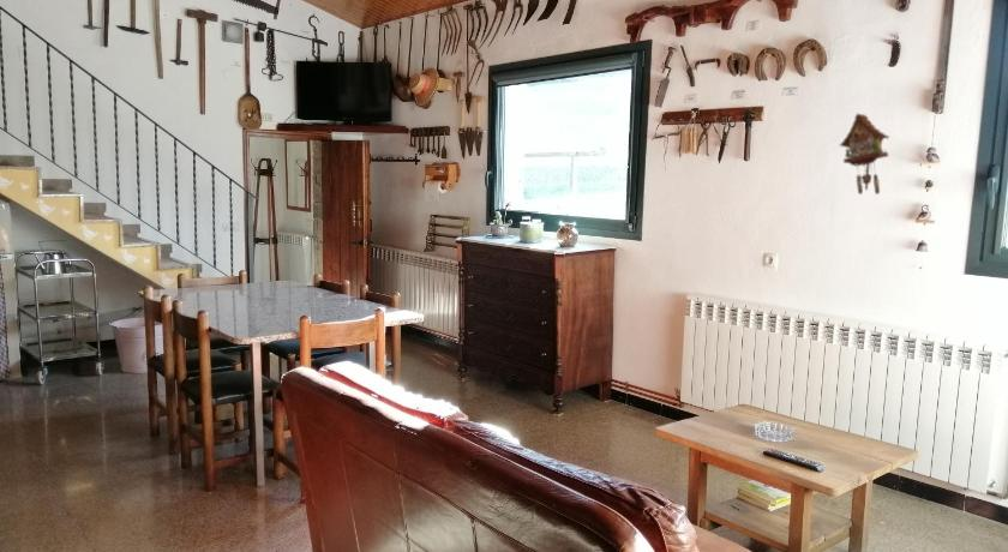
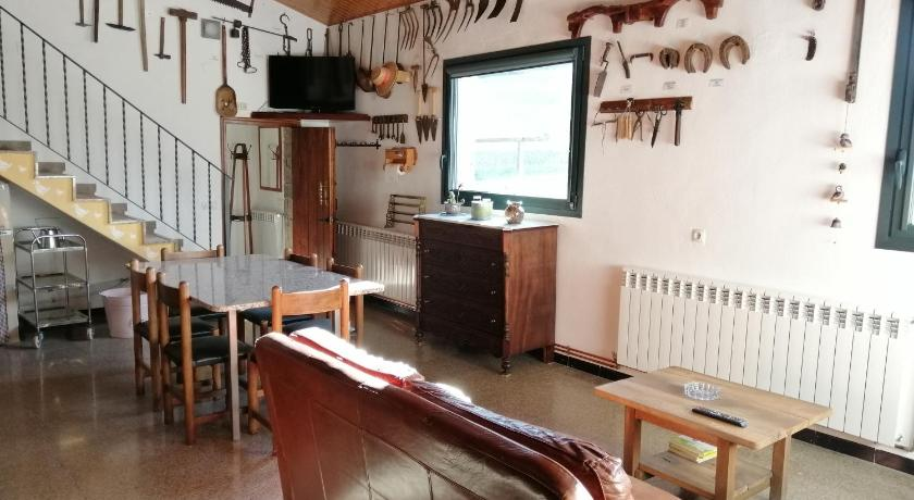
- cuckoo clock [838,113,890,196]
